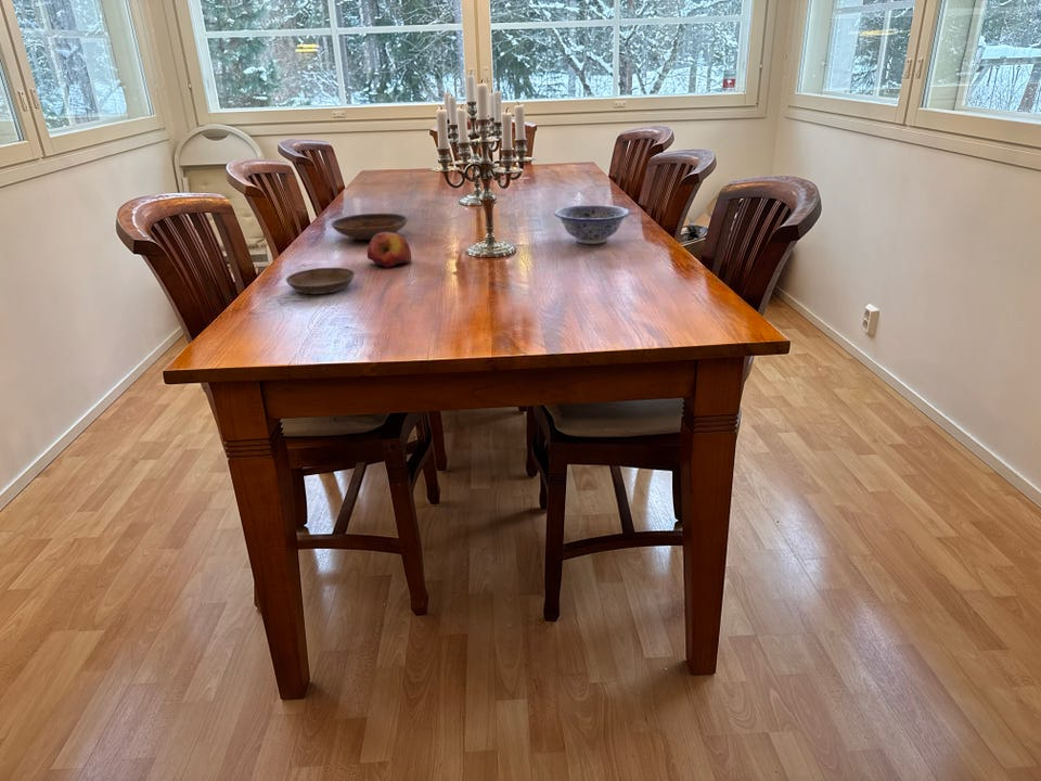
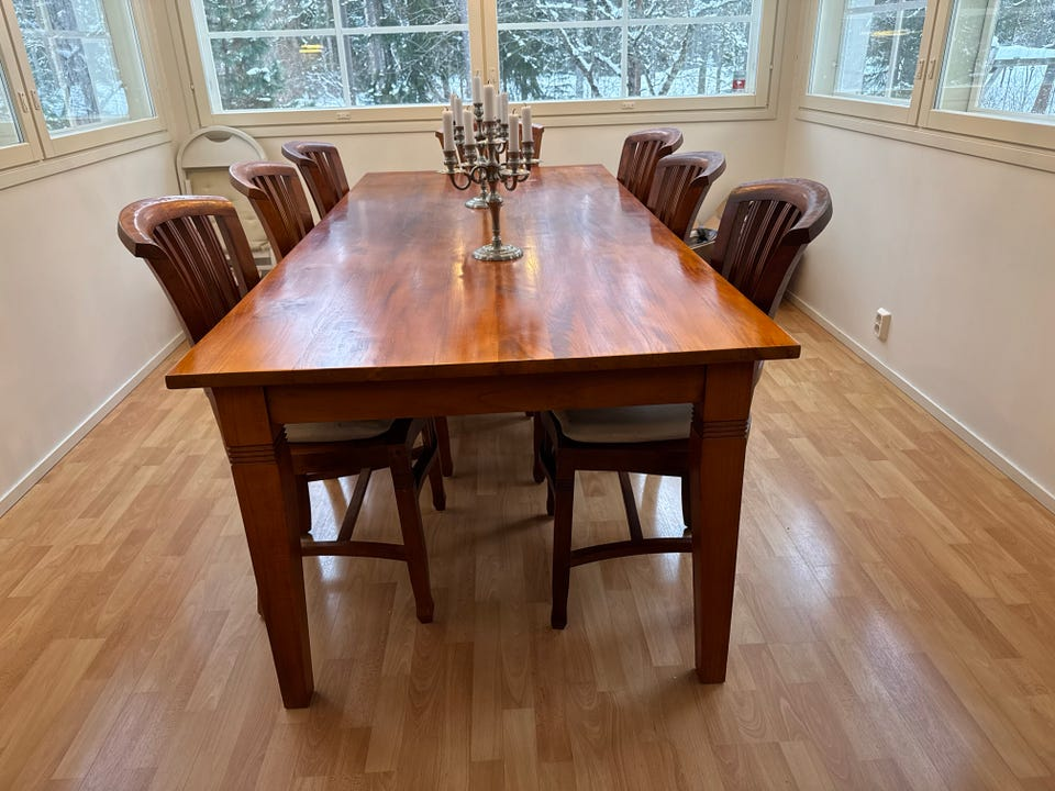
- saucer [285,267,356,295]
- apple [367,232,412,269]
- bowl [330,213,409,241]
- bowl [553,204,631,245]
